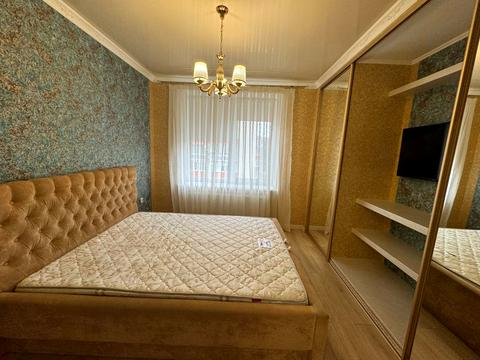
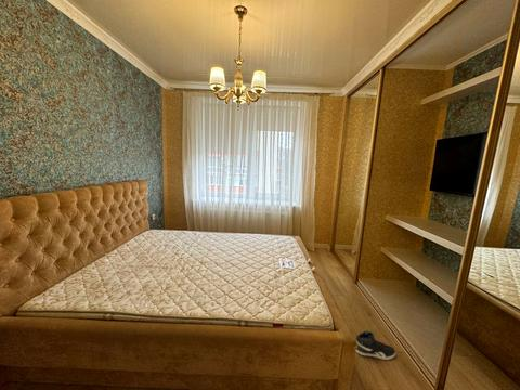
+ sneaker [355,330,396,361]
